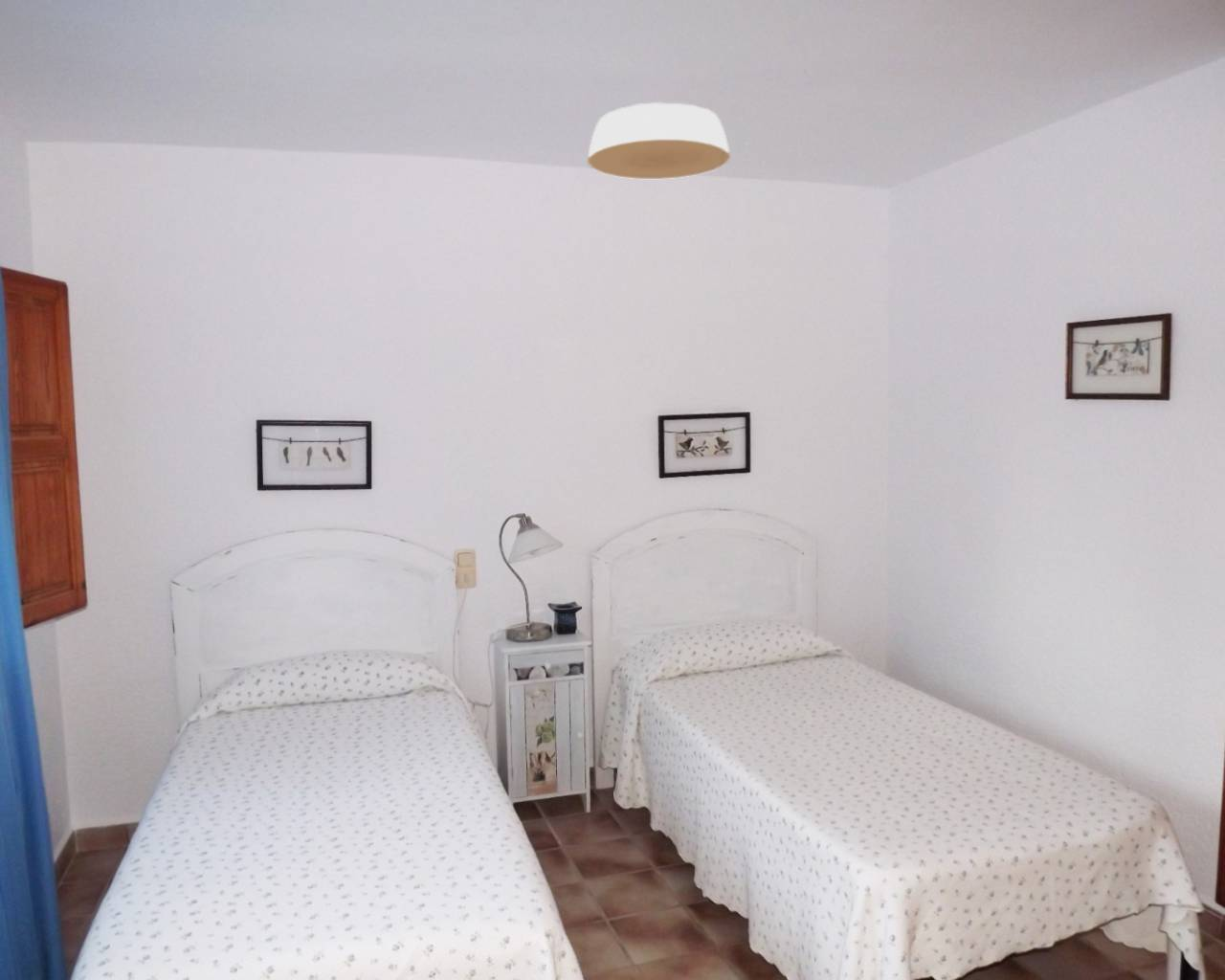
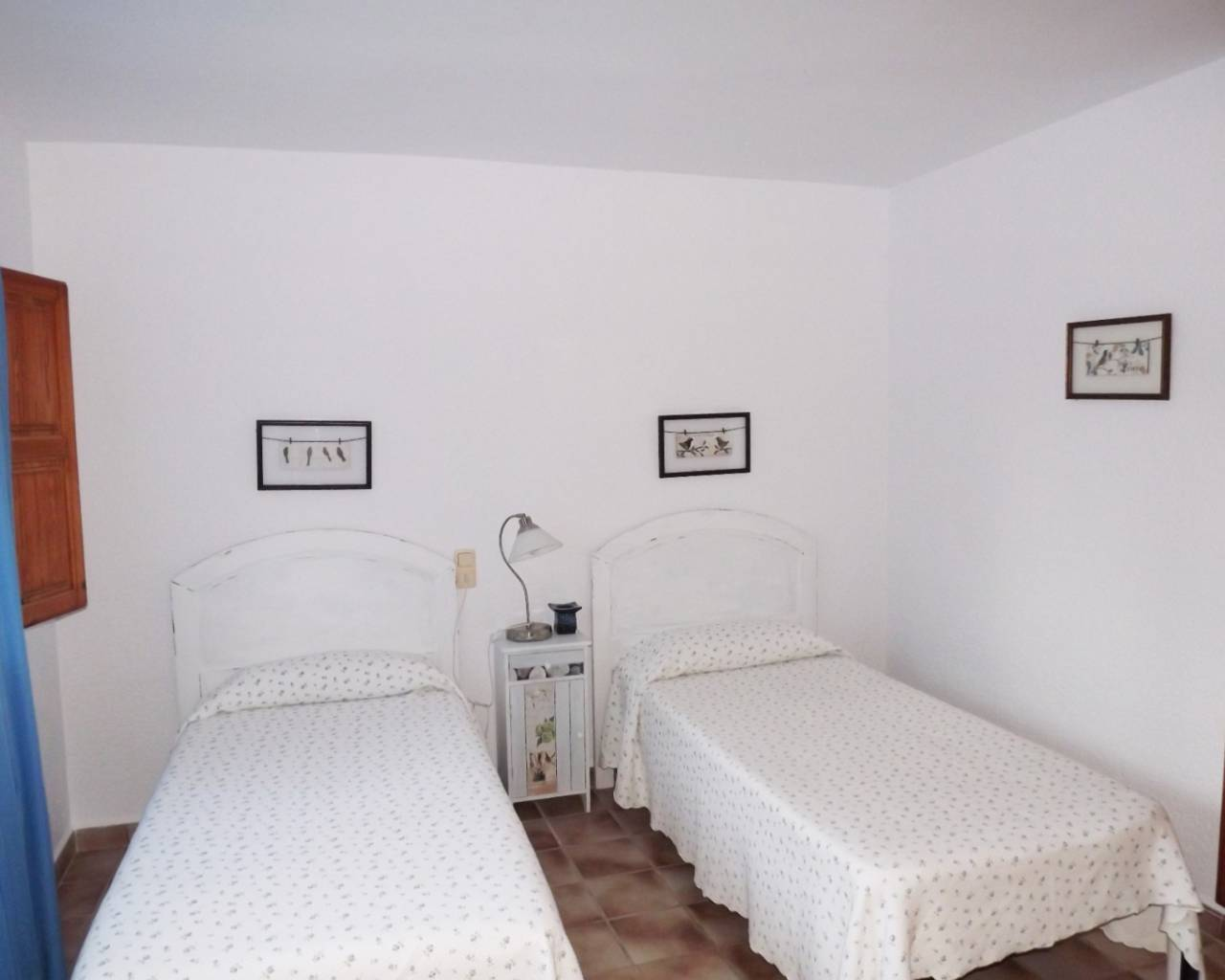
- ceiling light [587,101,731,180]
